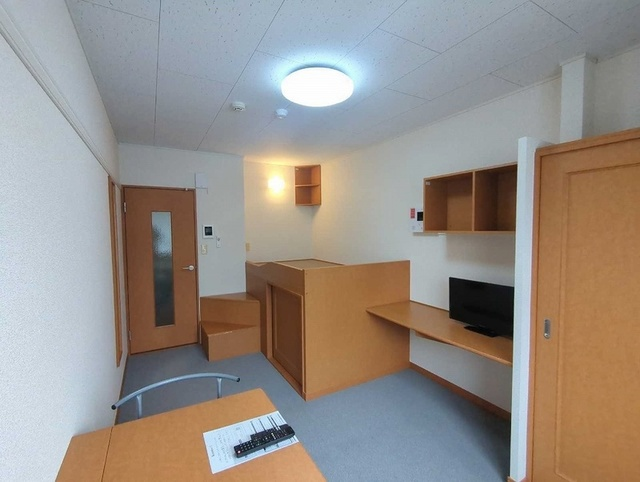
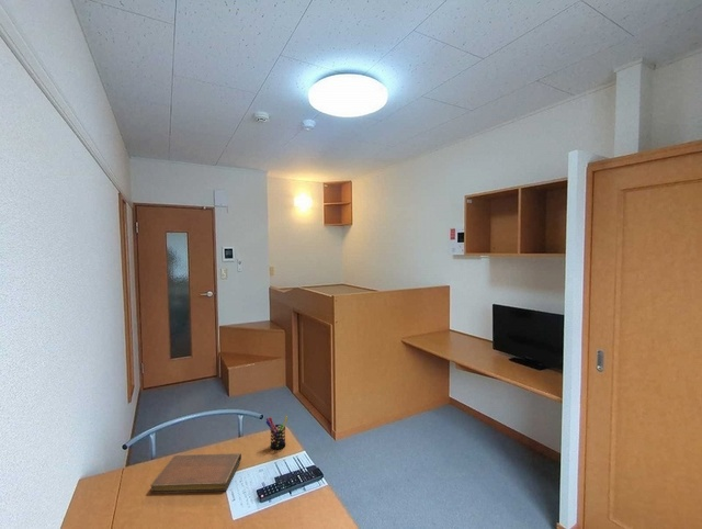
+ pen holder [265,415,288,451]
+ notebook [149,452,242,494]
